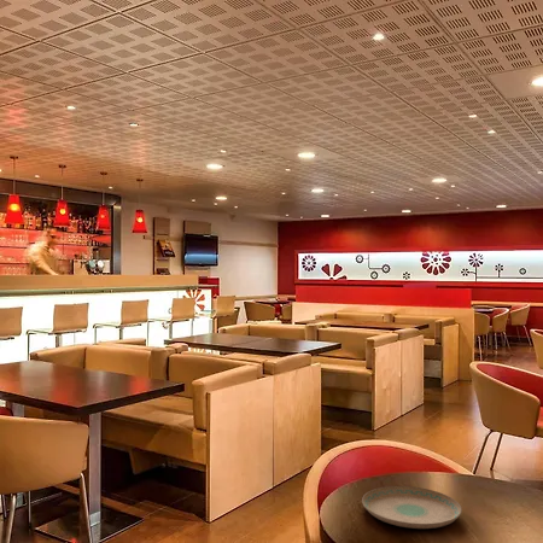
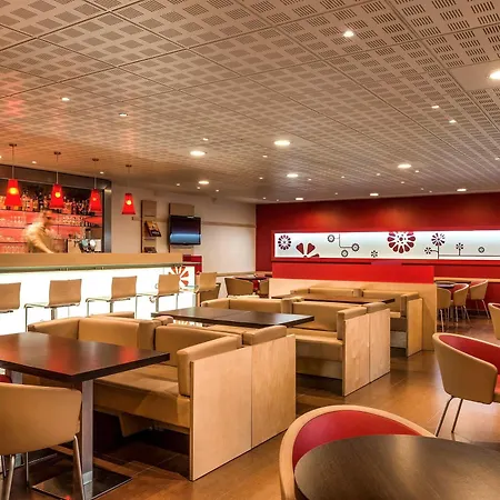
- plate [361,485,463,530]
